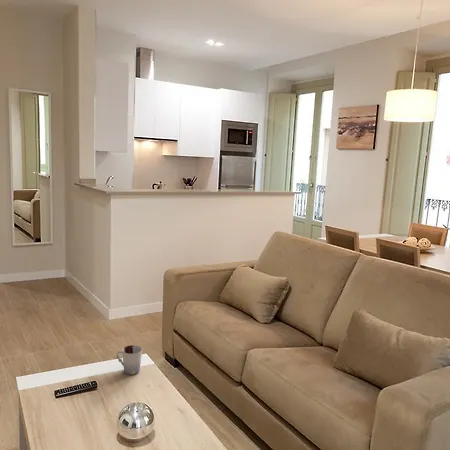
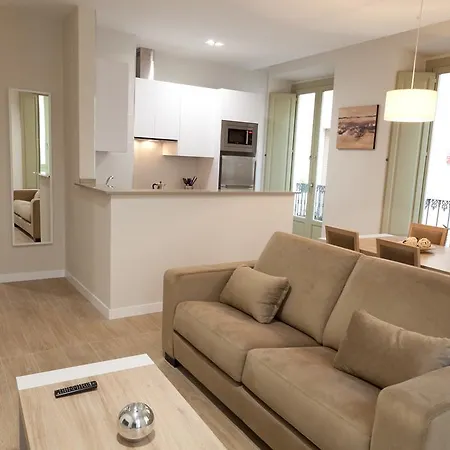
- cup [116,344,143,376]
